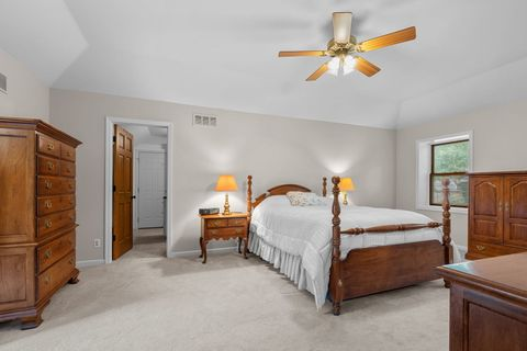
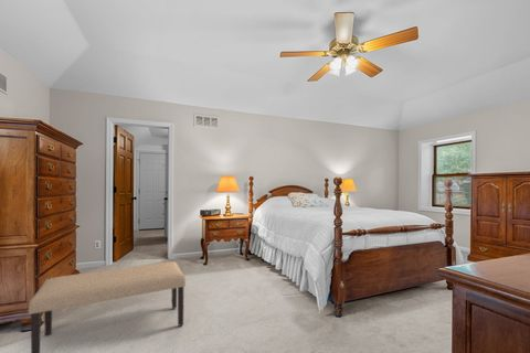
+ bench [28,260,187,353]
